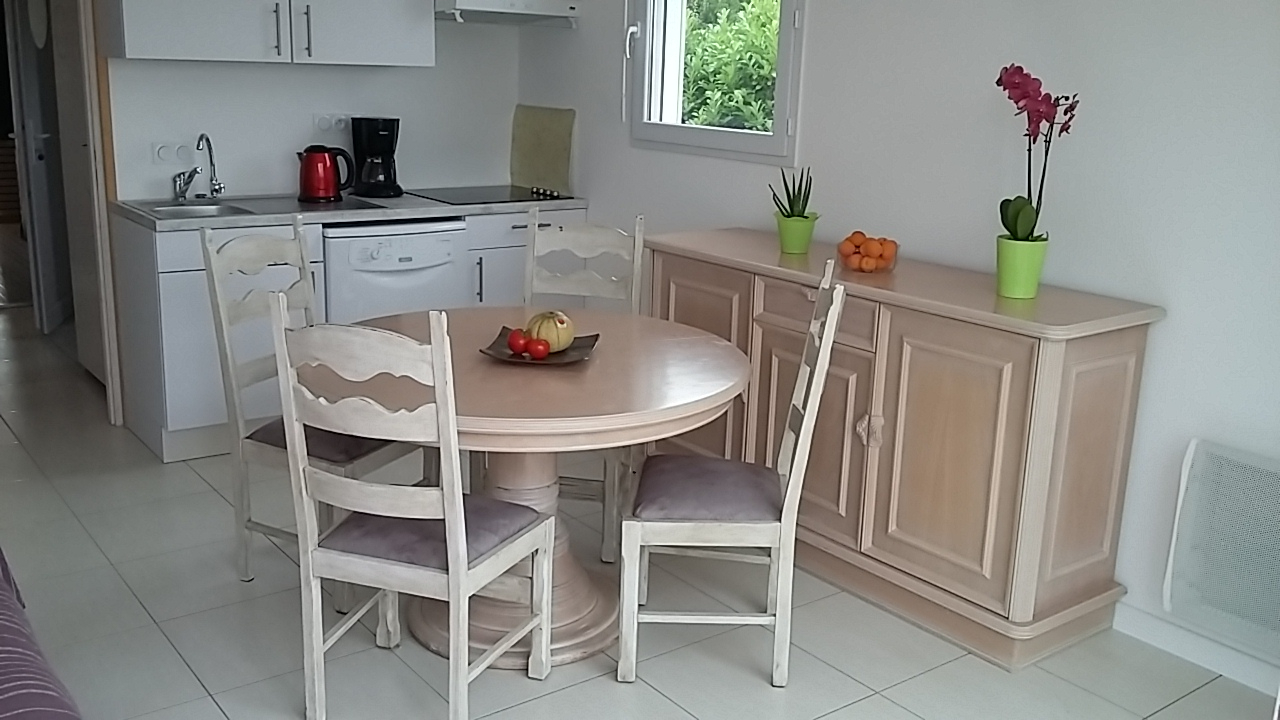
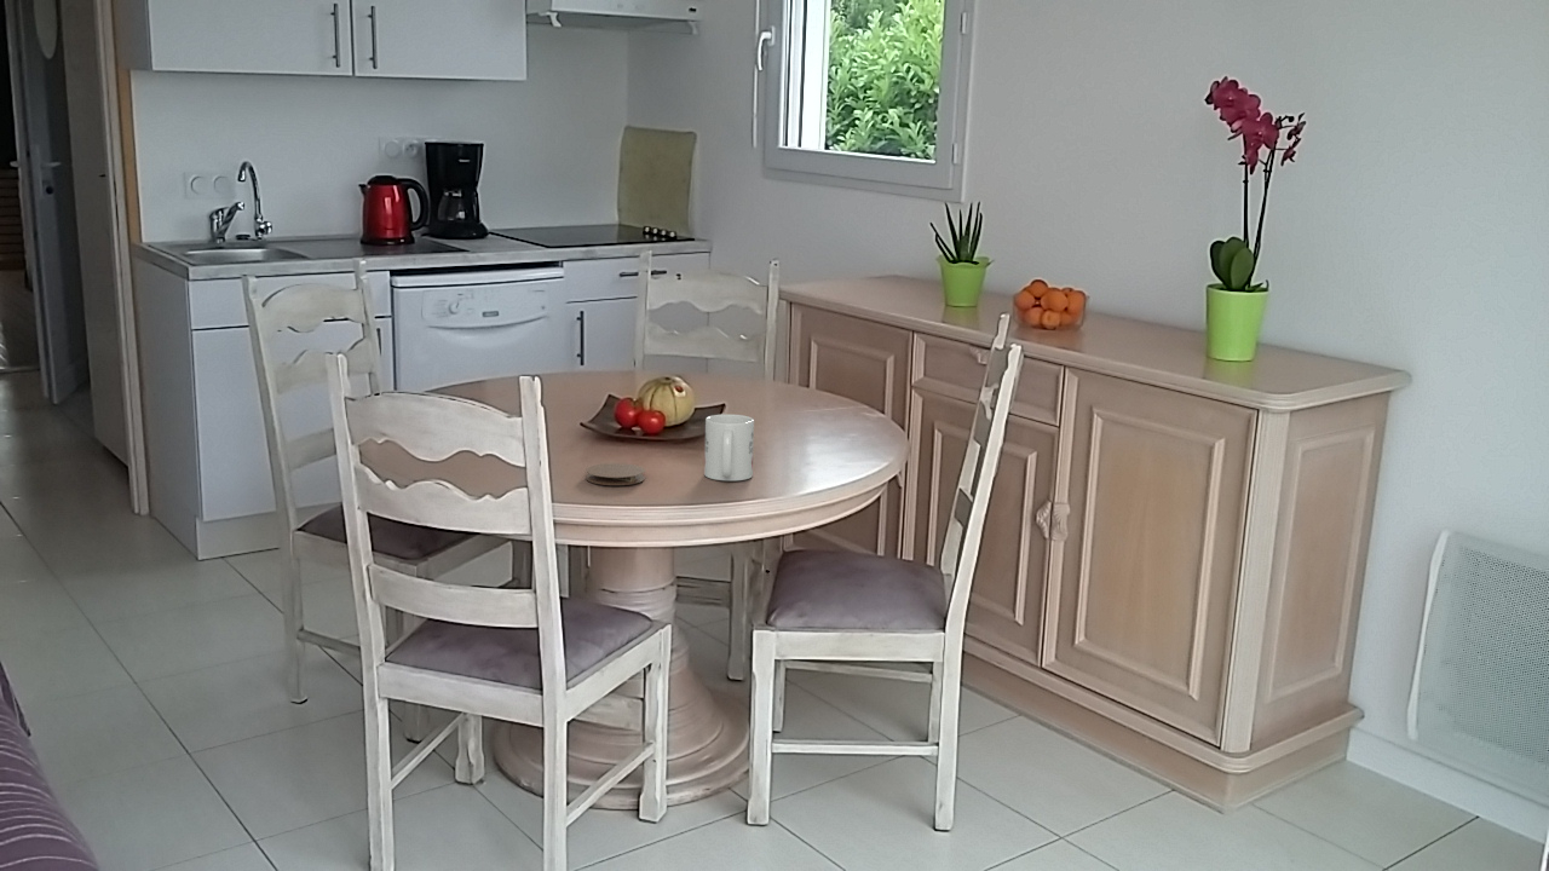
+ mug [703,414,755,481]
+ coaster [585,462,646,486]
